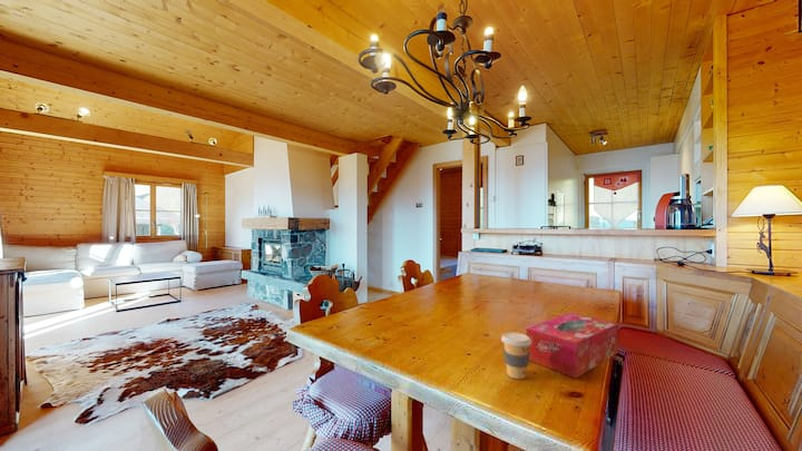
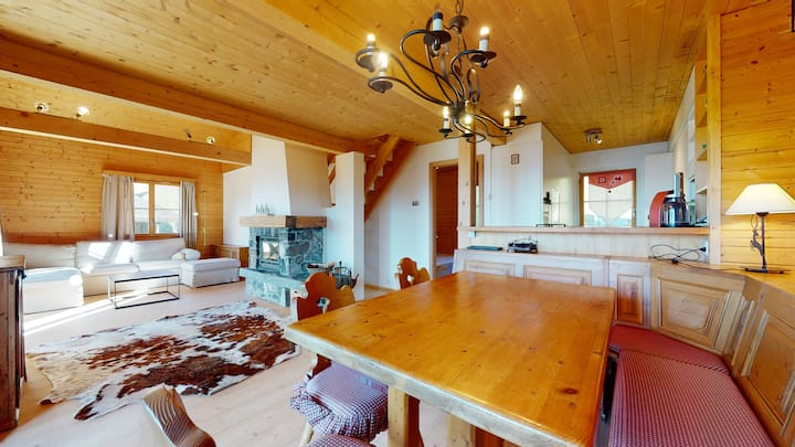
- tissue box [525,312,619,380]
- coffee cup [500,332,531,380]
